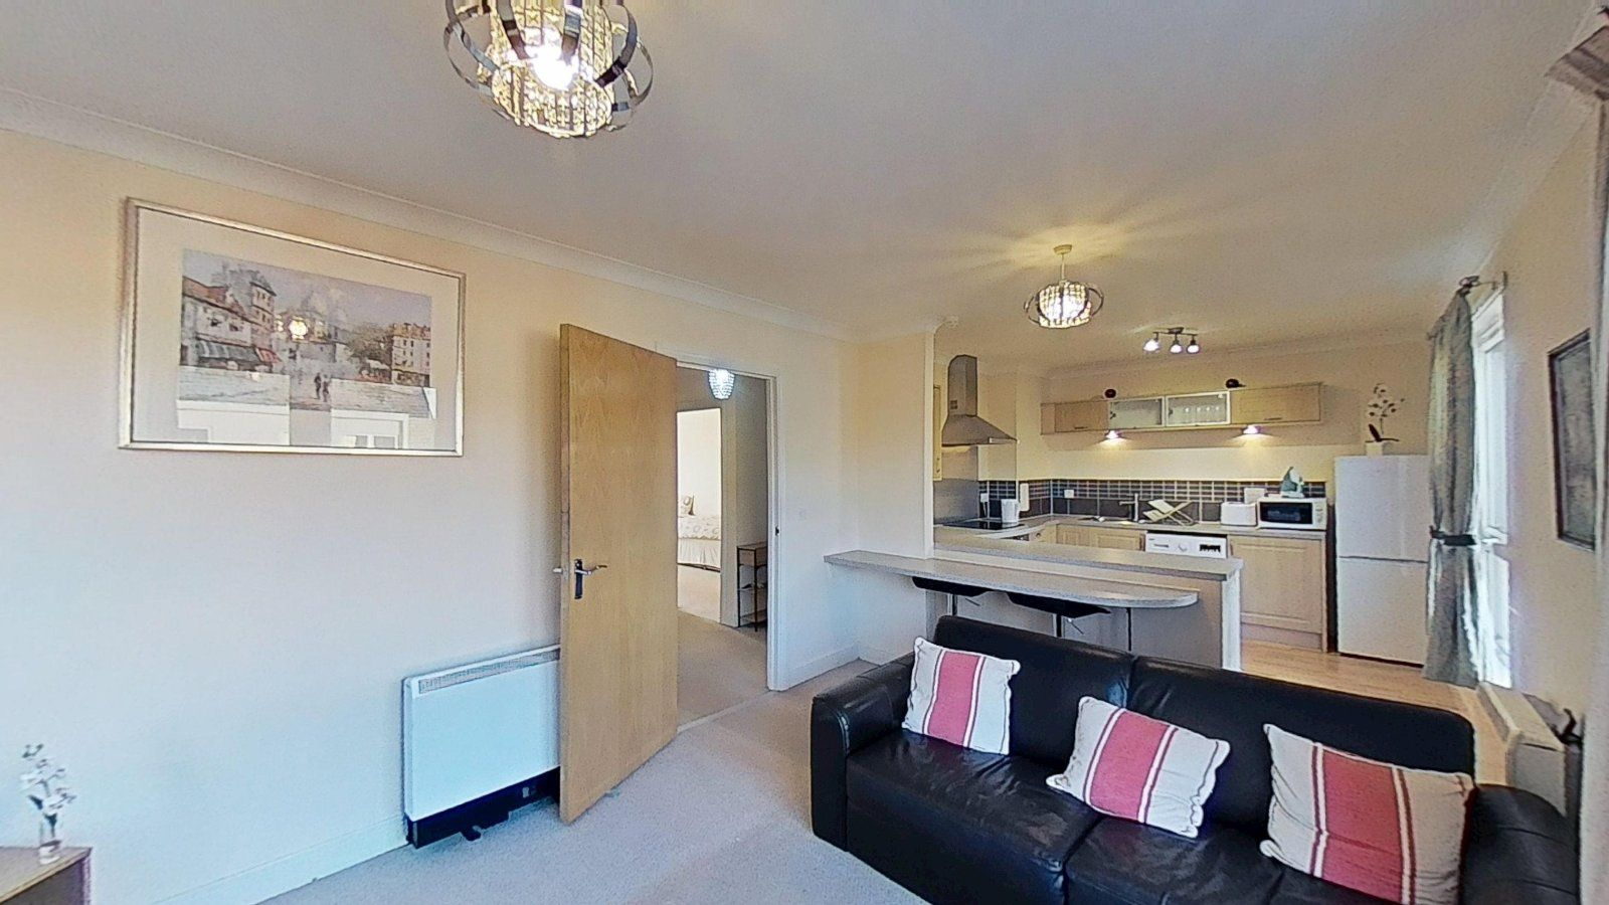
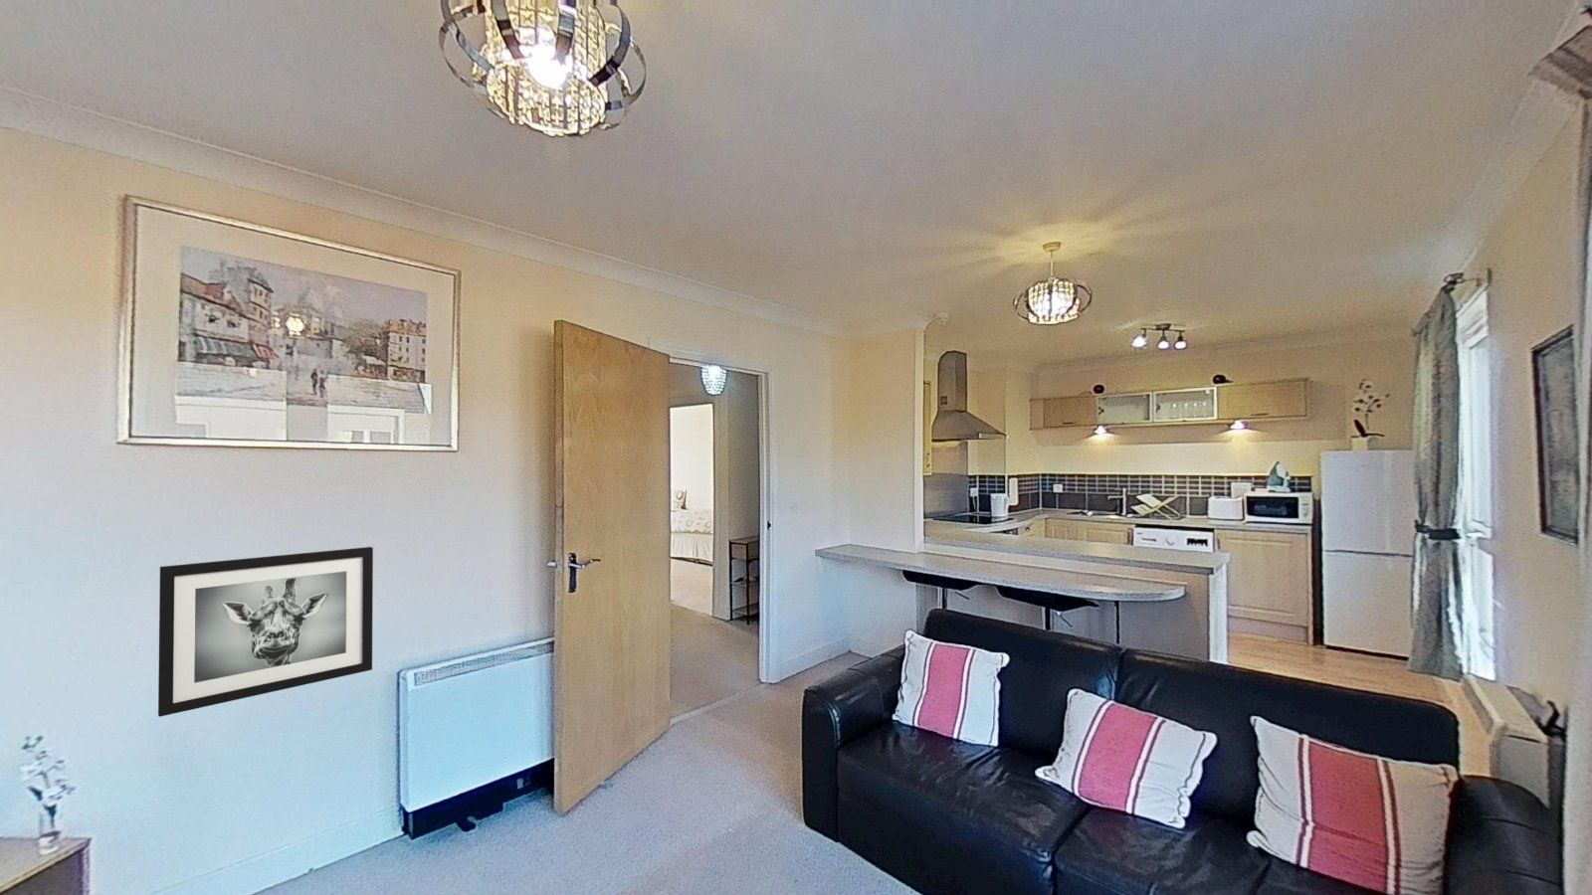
+ wall art [157,546,374,718]
